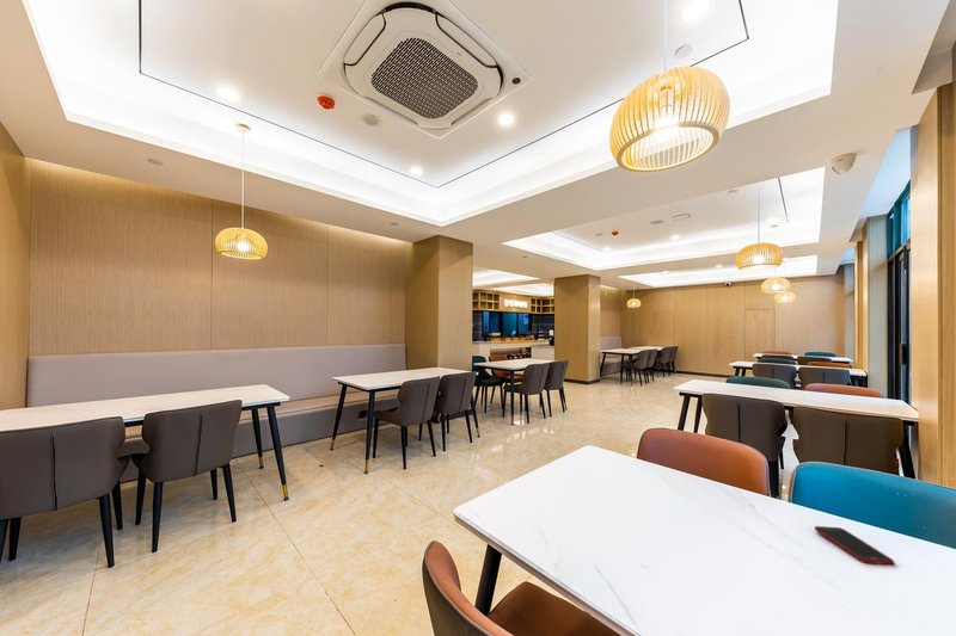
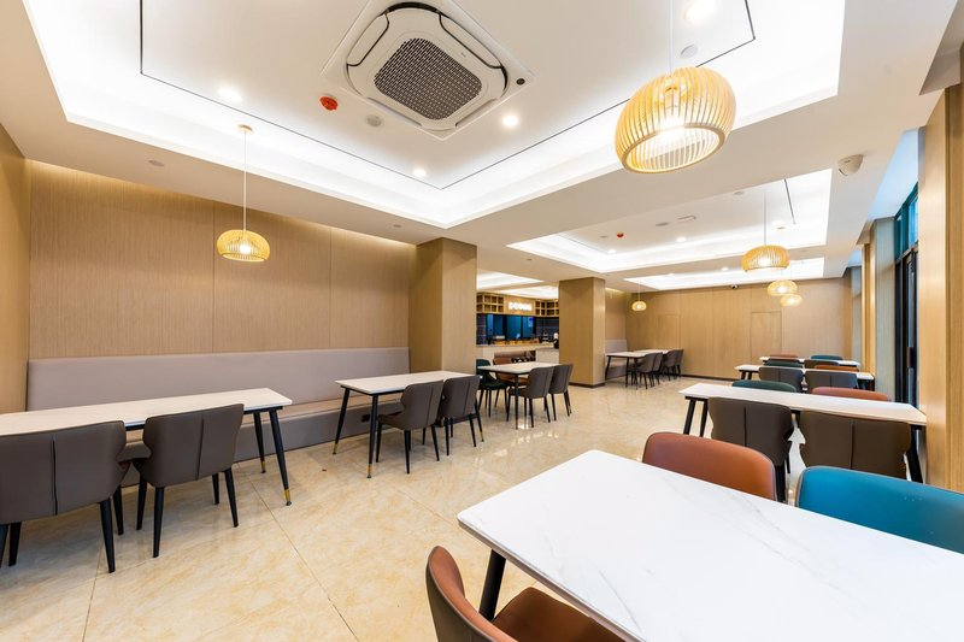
- cell phone [814,525,895,566]
